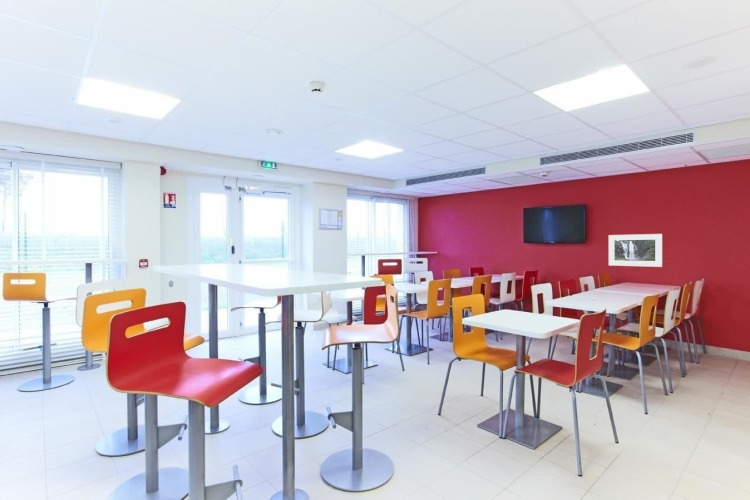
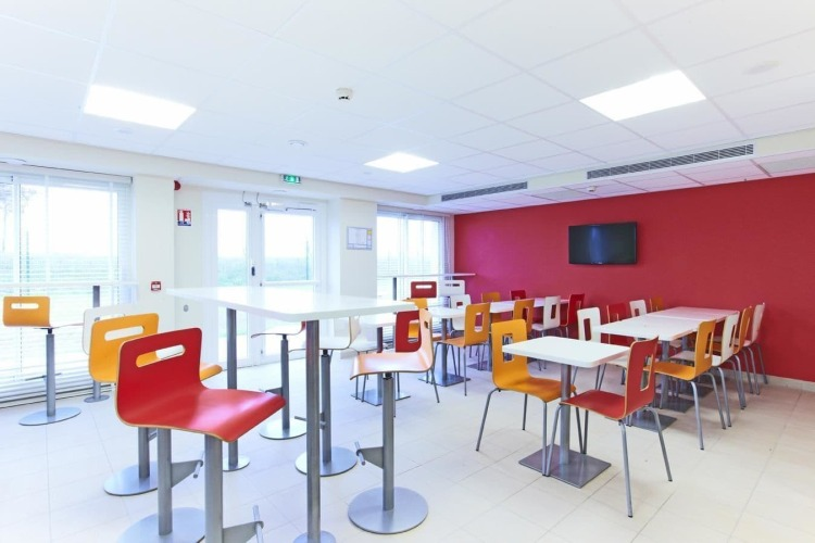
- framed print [608,233,663,268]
